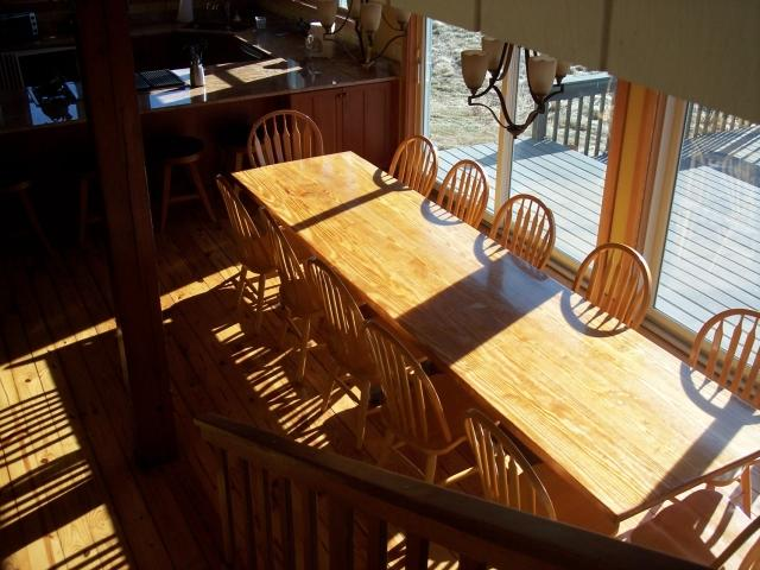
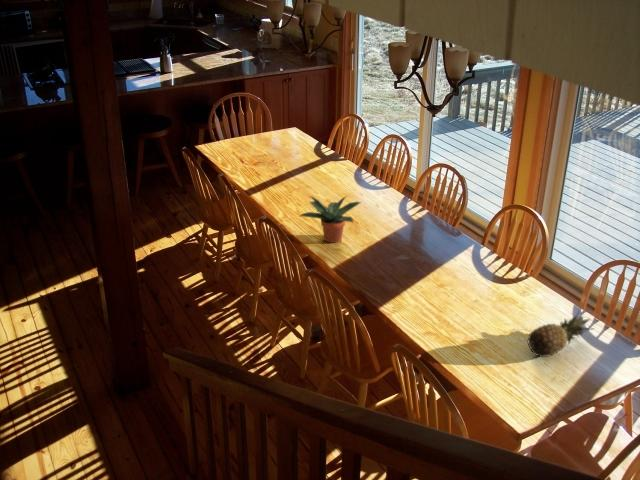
+ potted plant [299,195,362,244]
+ fruit [526,310,596,358]
